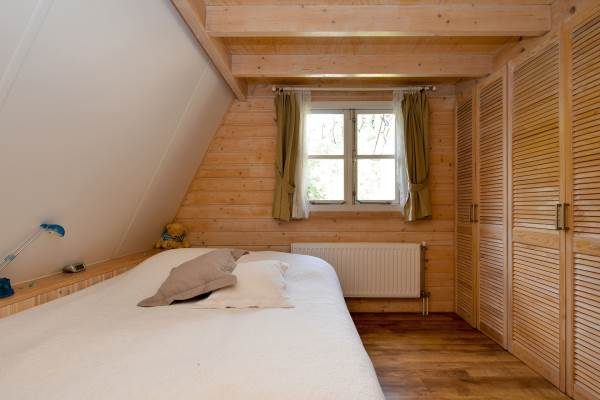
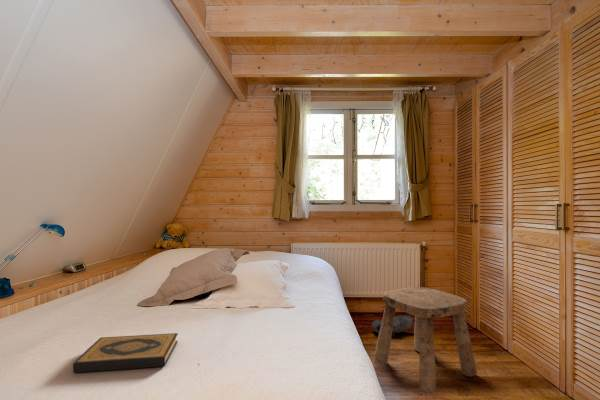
+ stool [373,286,478,394]
+ hardback book [72,332,179,373]
+ shoe [371,315,414,337]
